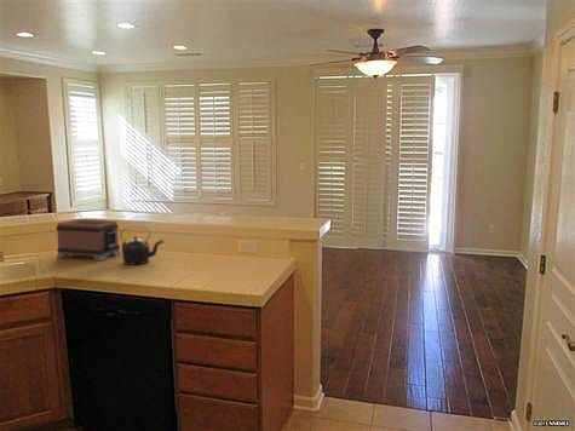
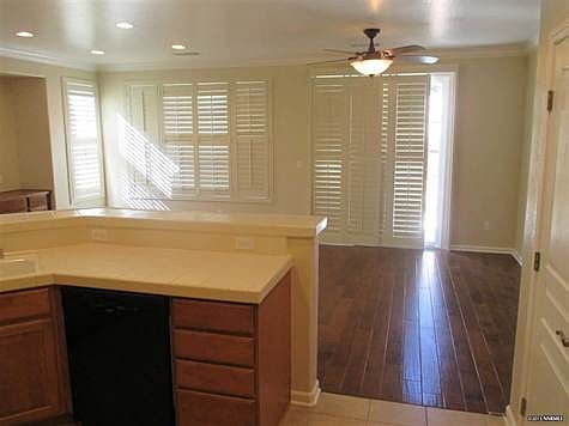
- kettle [119,225,165,265]
- toaster [56,218,122,262]
